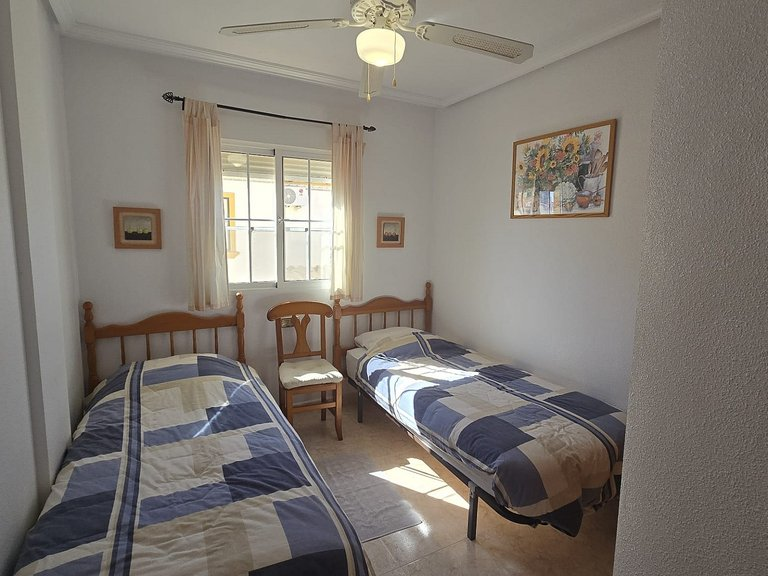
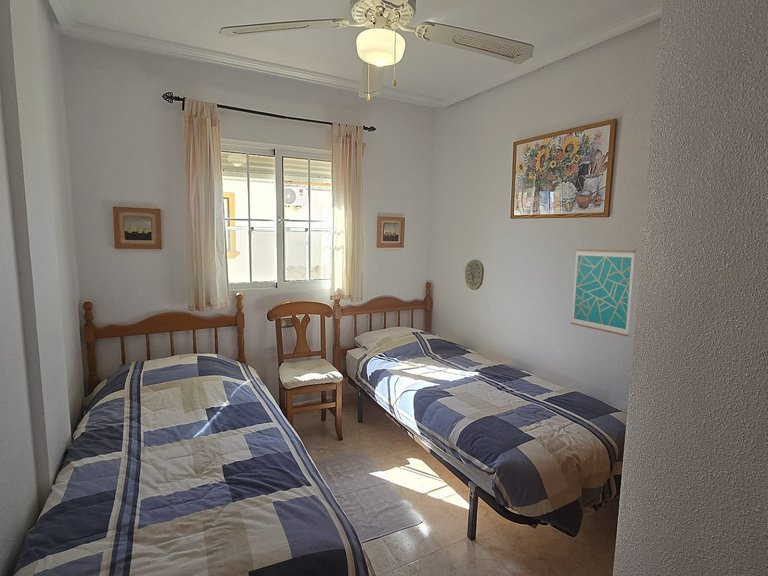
+ wall art [570,248,636,337]
+ decorative plate [464,259,485,291]
